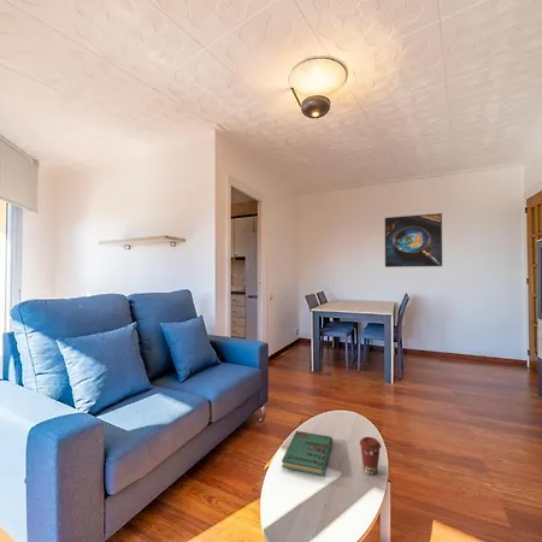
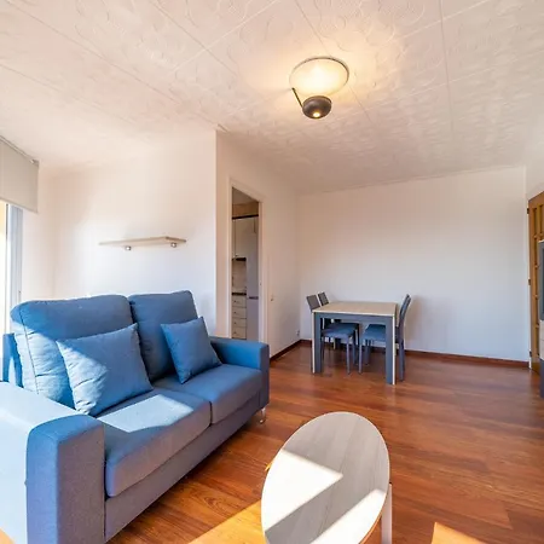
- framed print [384,212,443,269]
- book [281,430,334,477]
- coffee cup [359,436,382,476]
